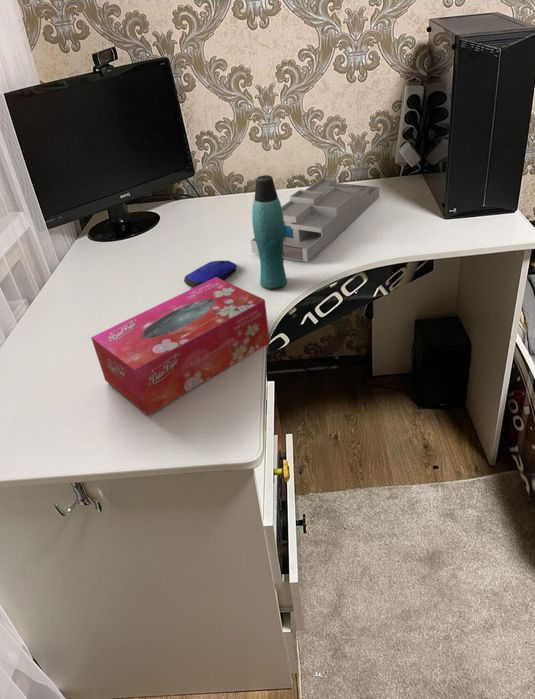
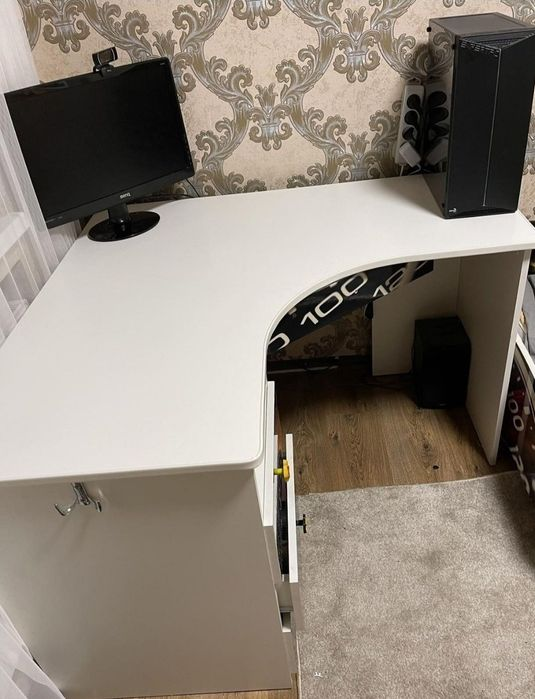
- tissue box [90,277,271,417]
- bottle [251,174,288,290]
- desk organizer [250,177,380,263]
- computer mouse [183,260,238,289]
